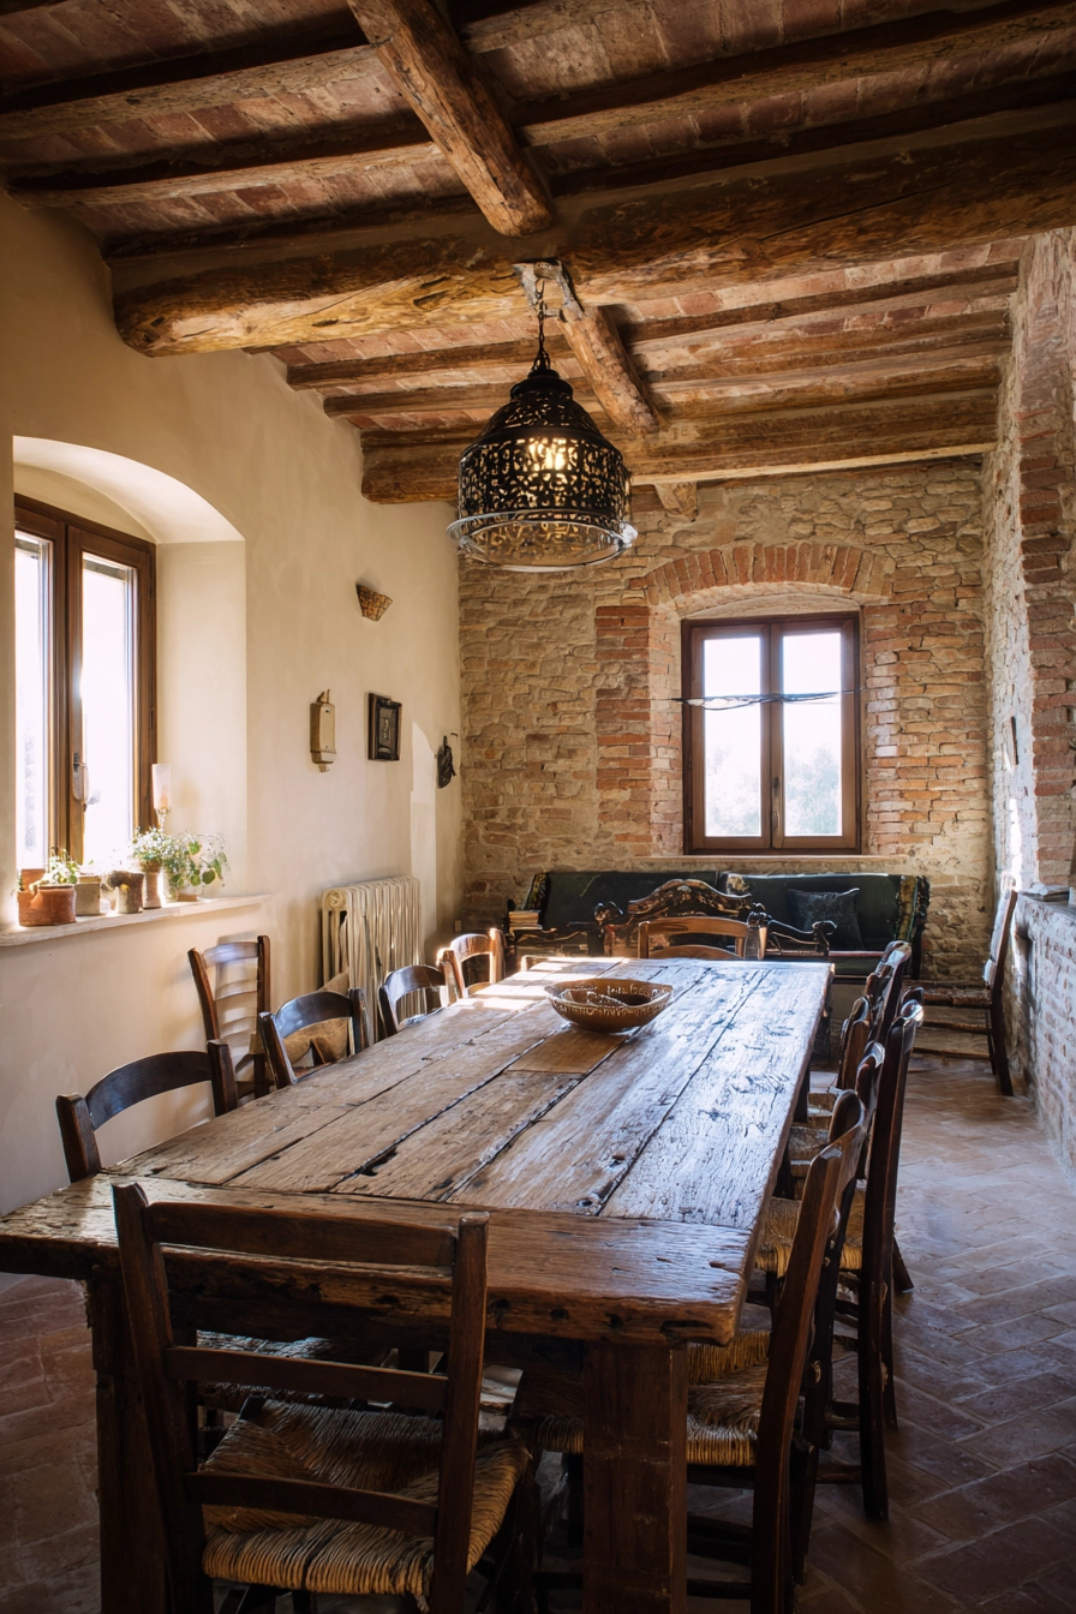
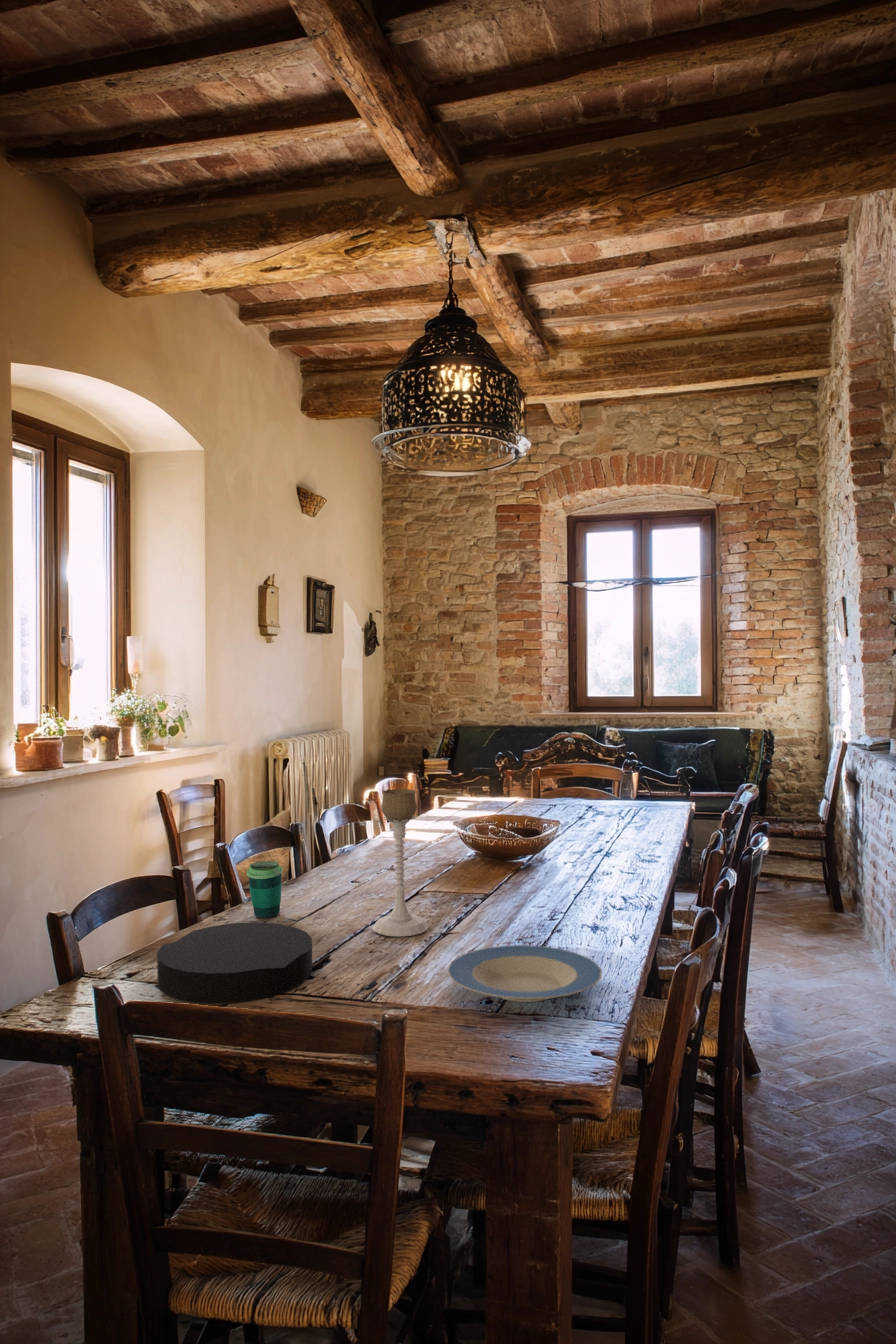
+ cup [246,860,284,919]
+ plate [156,921,313,1005]
+ plate [447,944,603,1003]
+ candle holder [371,788,430,937]
